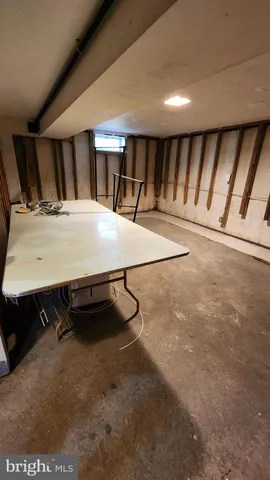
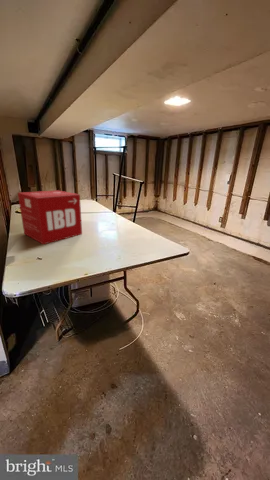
+ product box [17,189,83,245]
